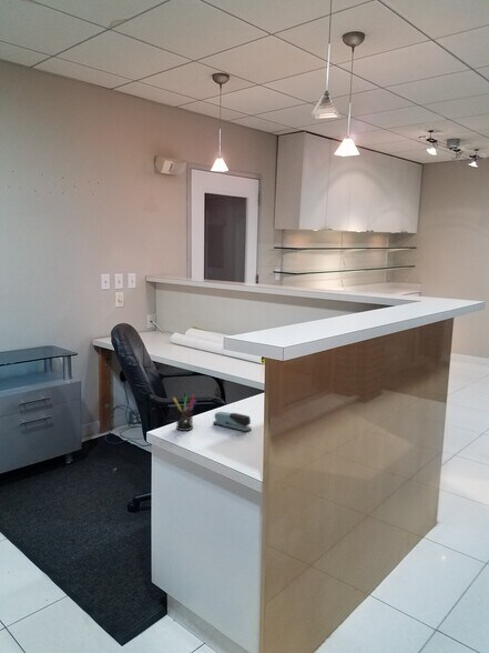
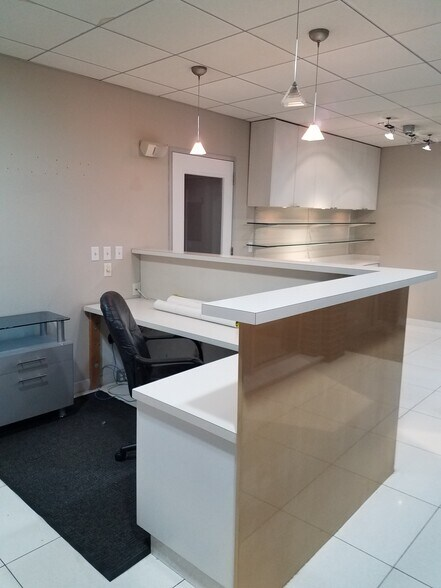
- pen holder [172,393,197,432]
- stapler [212,411,253,433]
